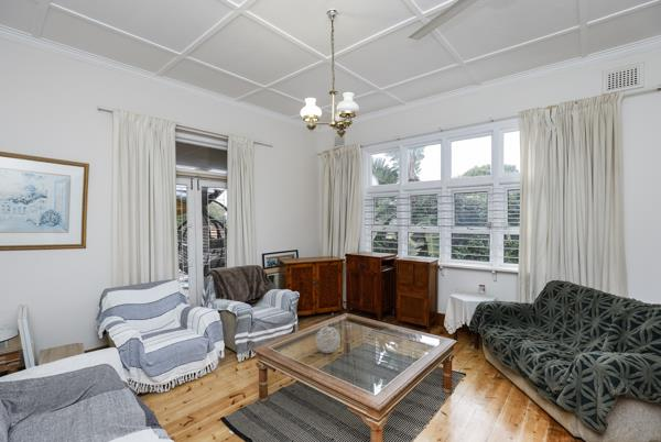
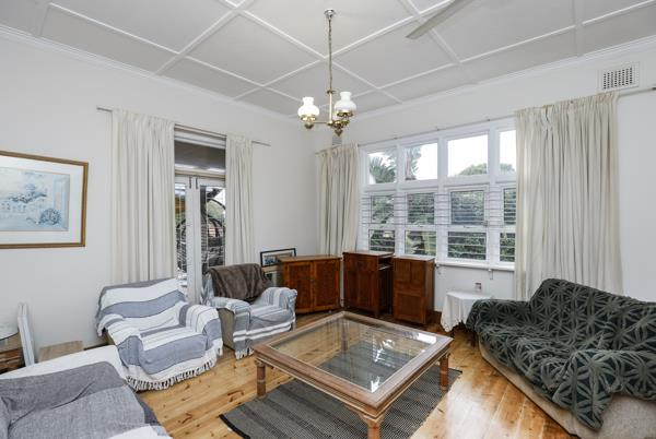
- decorative orb [314,325,342,354]
